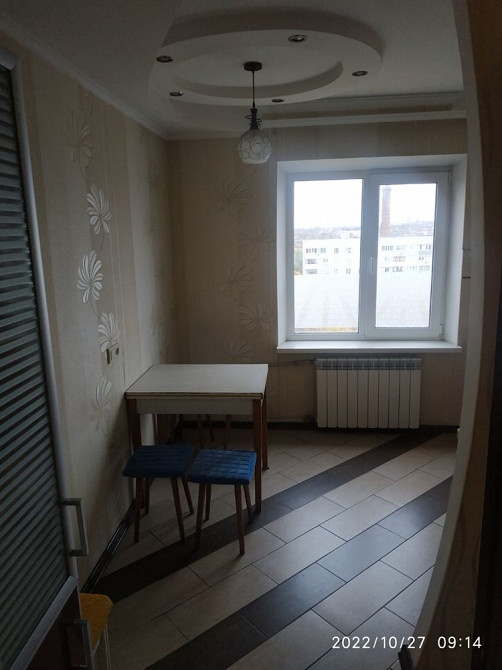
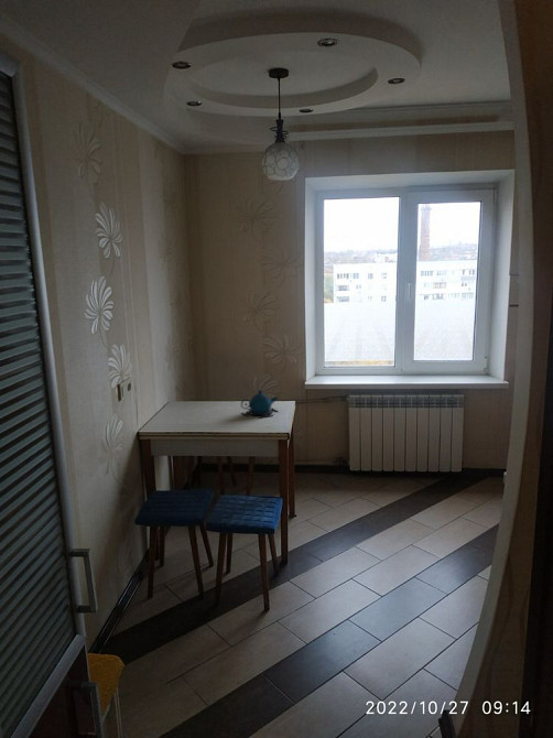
+ teapot [240,389,280,419]
